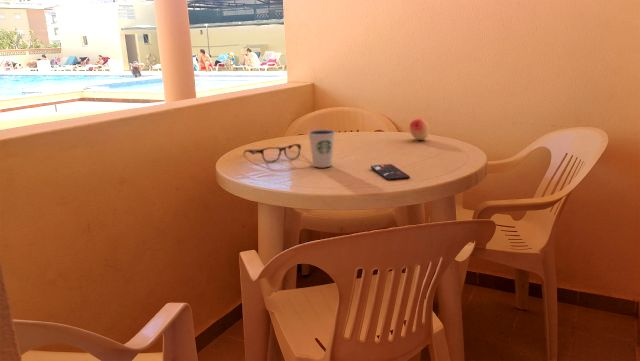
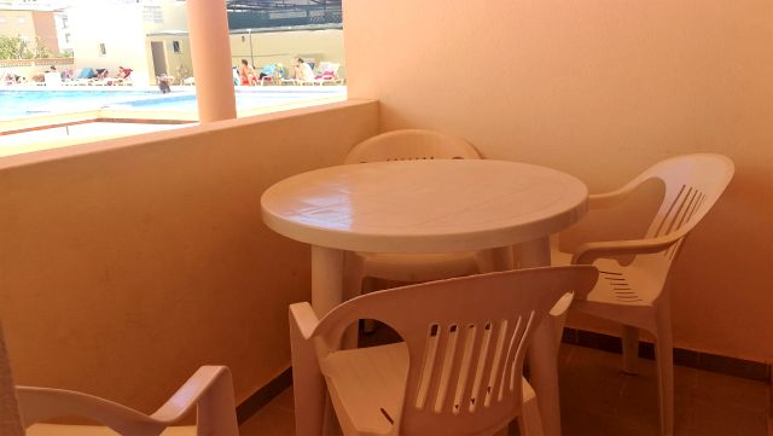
- eyeglasses [242,143,302,163]
- smartphone [370,163,411,181]
- fruit [408,118,430,141]
- dixie cup [307,128,336,168]
